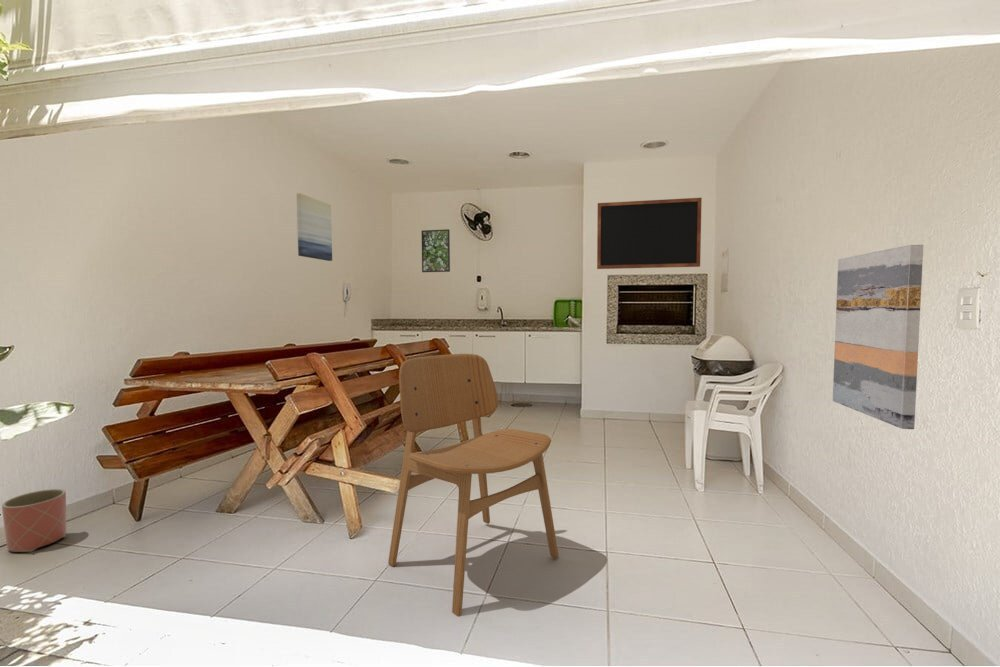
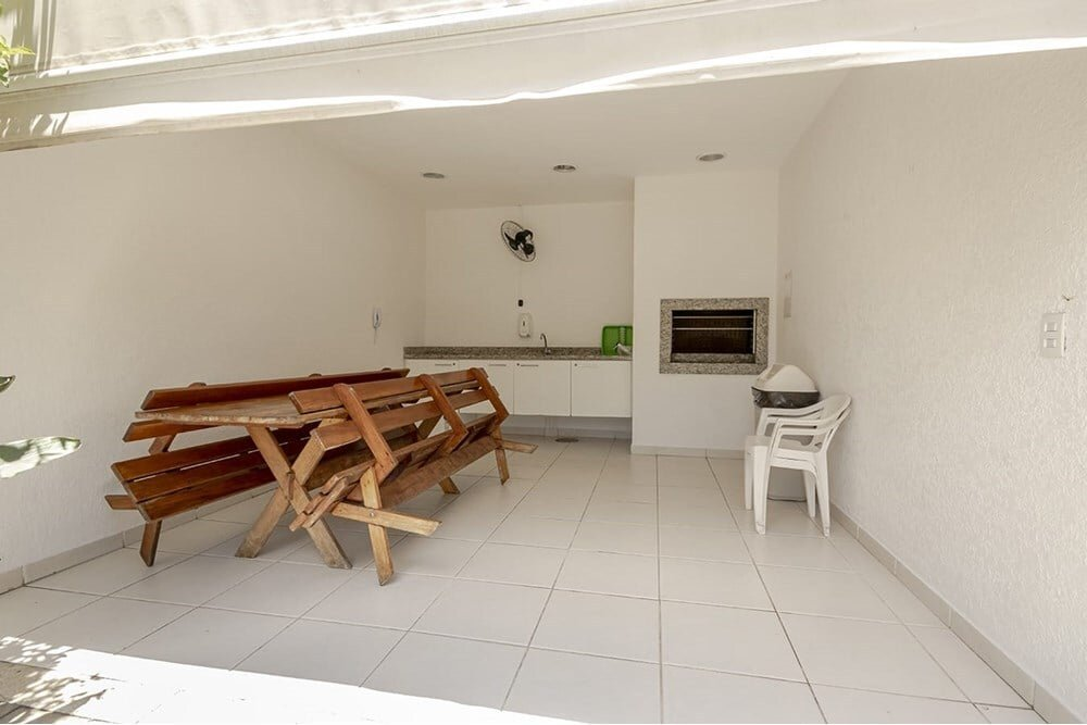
- chalkboard [596,197,703,270]
- wall art [296,192,333,262]
- wall art [832,244,924,430]
- dining chair [387,353,560,618]
- planter [1,488,67,553]
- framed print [420,228,451,273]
